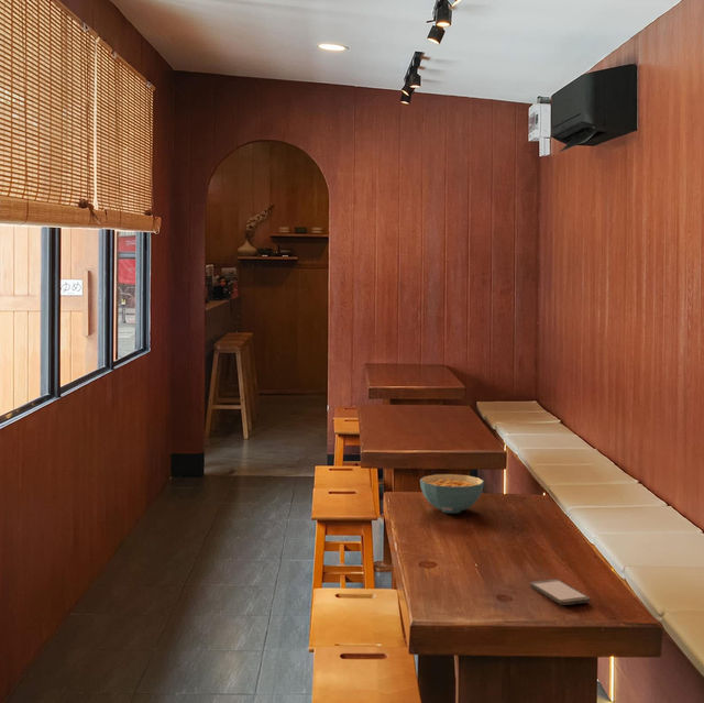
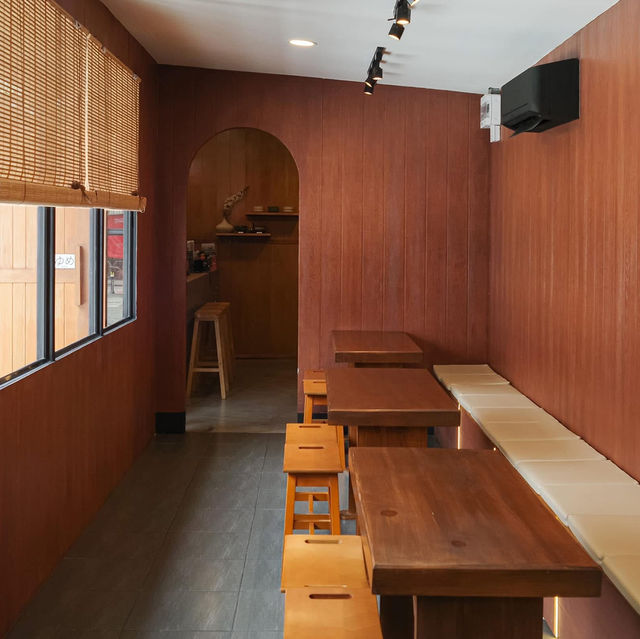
- smartphone [529,579,591,606]
- cereal bowl [419,473,485,515]
